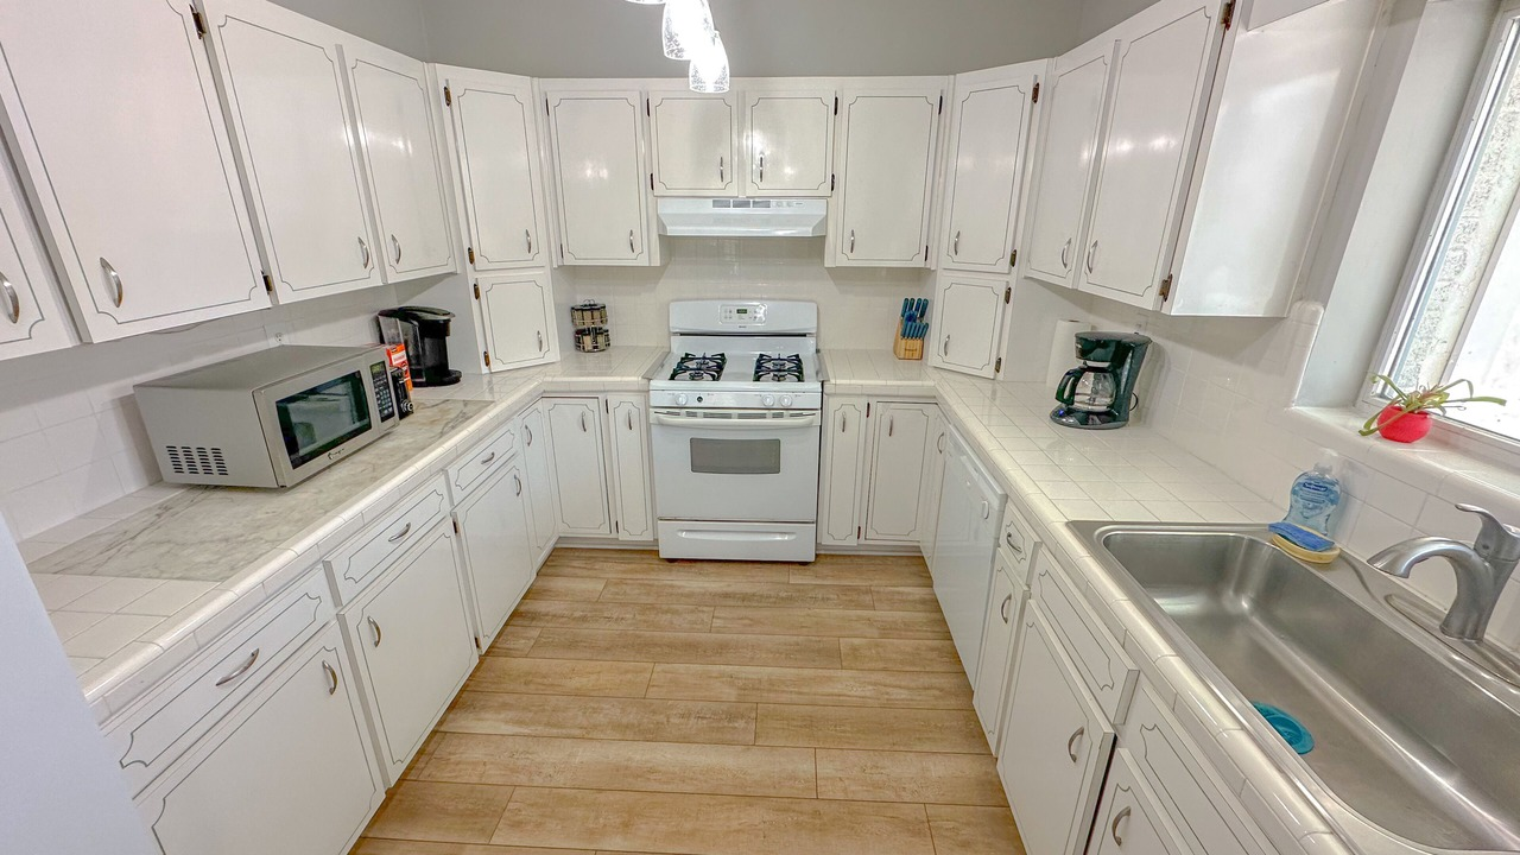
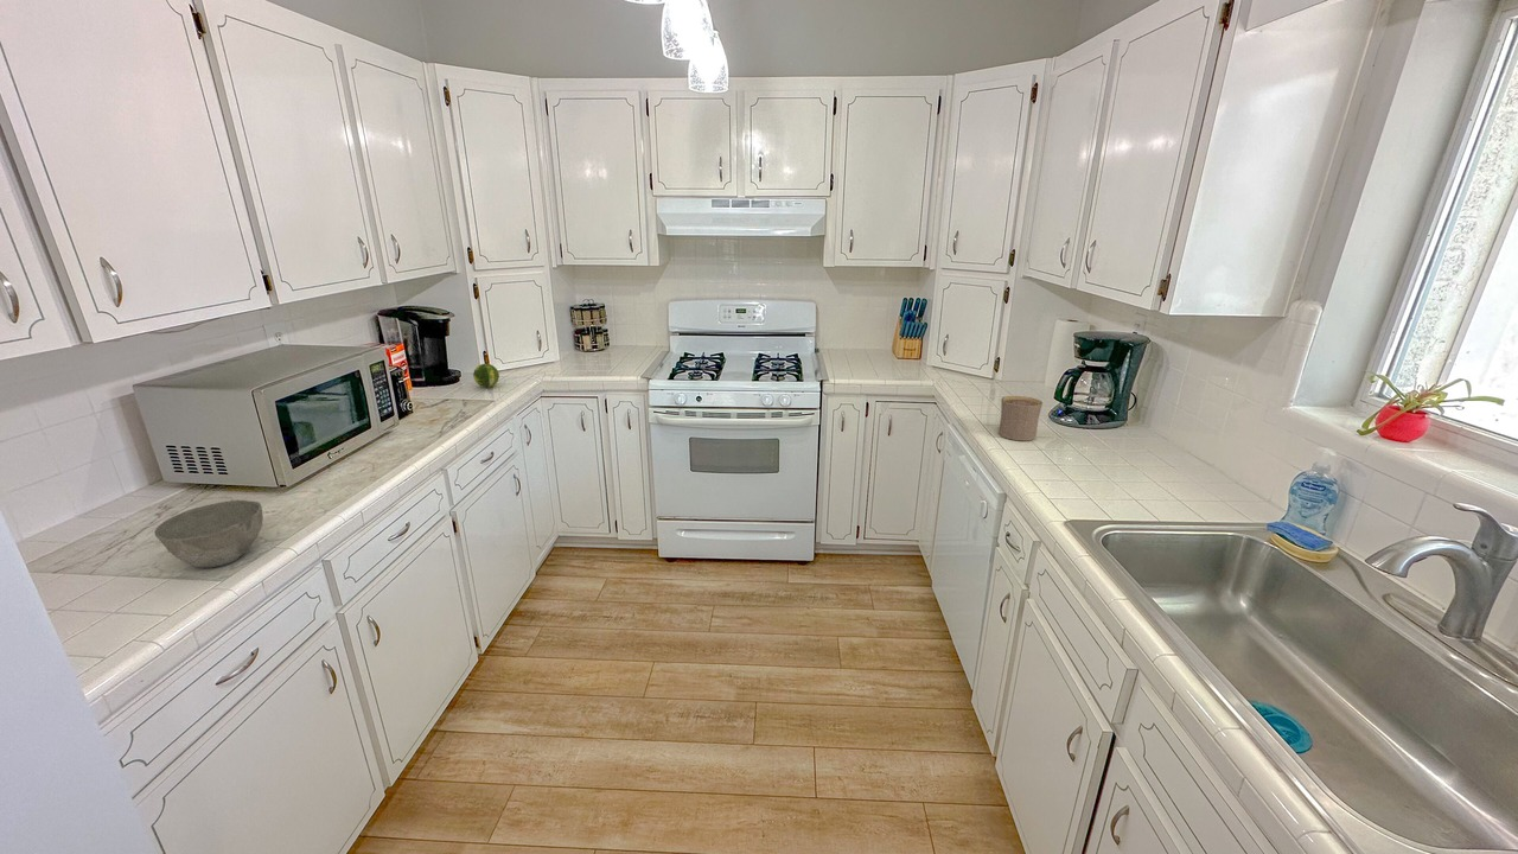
+ bowl [153,499,264,569]
+ fruit [472,363,500,389]
+ cup [997,395,1044,441]
